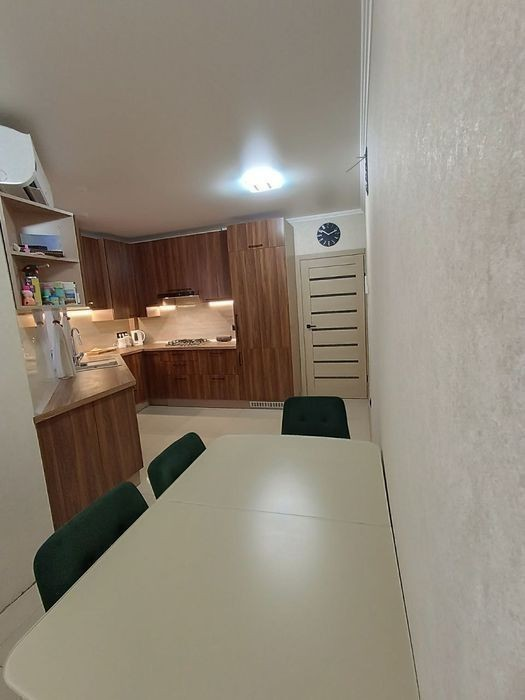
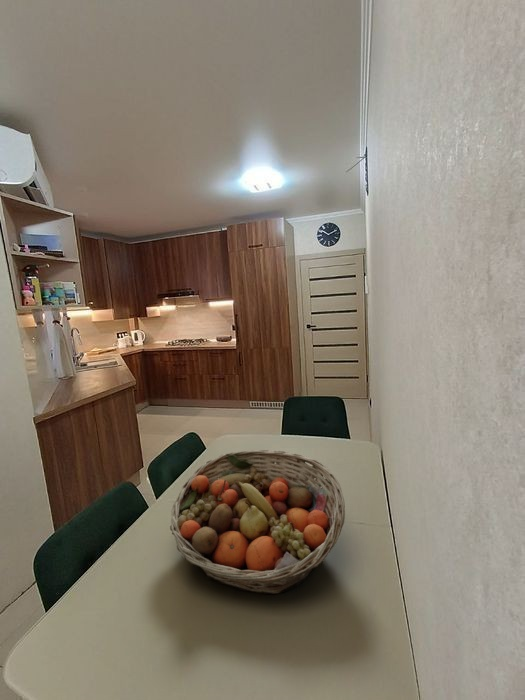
+ fruit basket [169,449,346,595]
